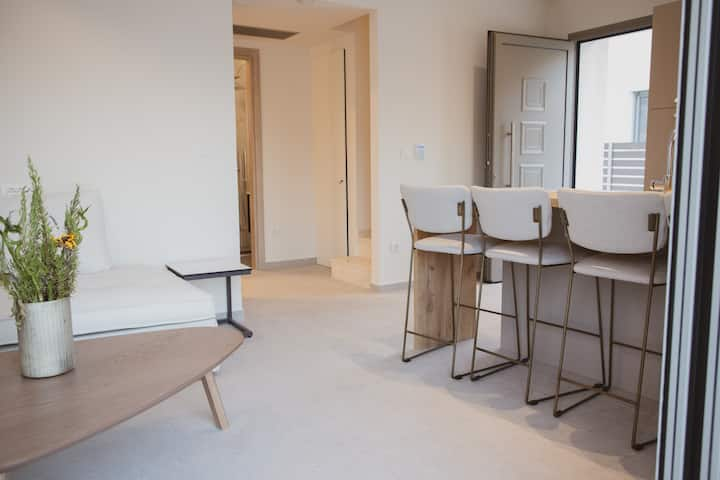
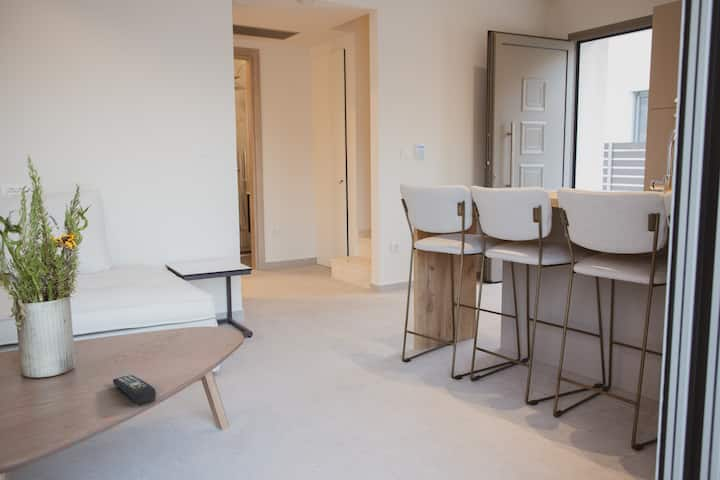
+ remote control [112,374,157,407]
